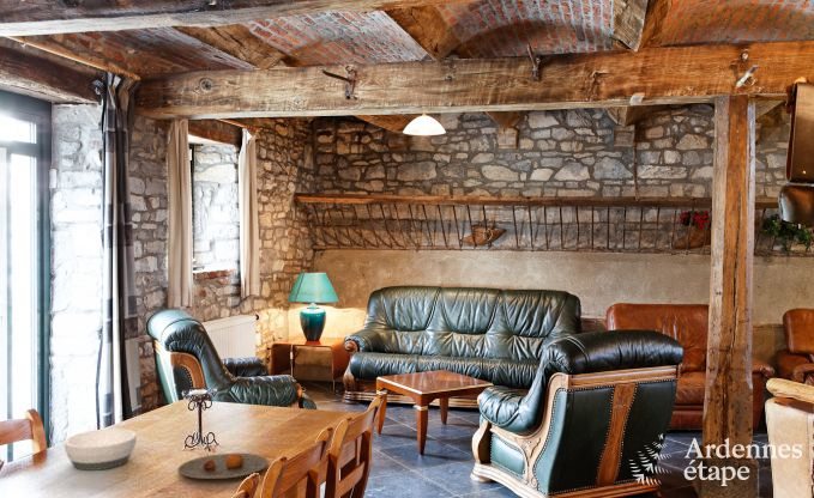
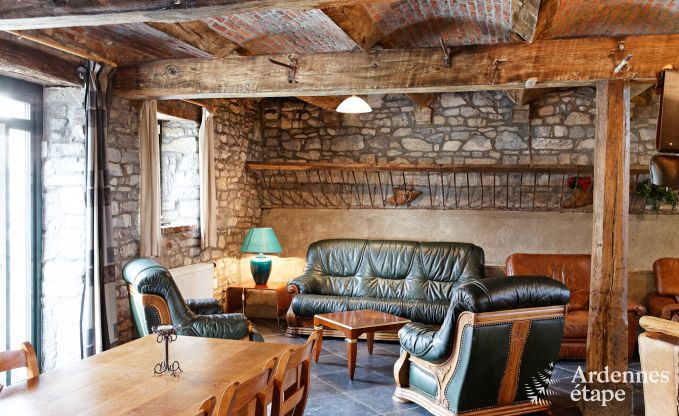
- plate [176,453,269,480]
- bowl [64,427,138,472]
